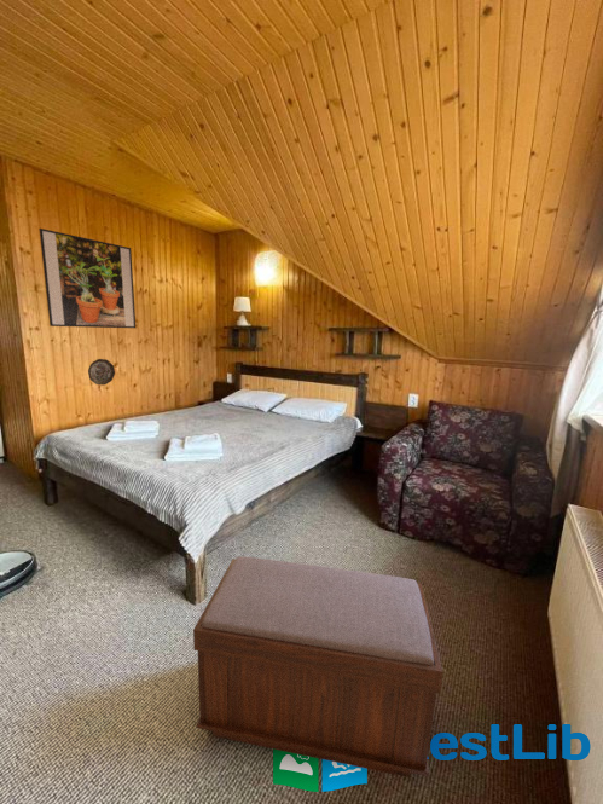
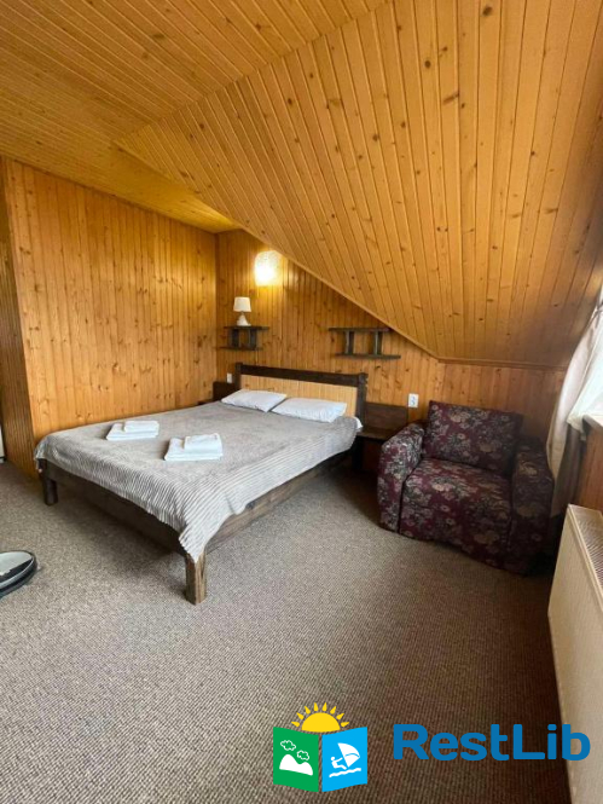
- decorative plate [87,358,116,386]
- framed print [39,227,137,329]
- bench [192,555,443,779]
